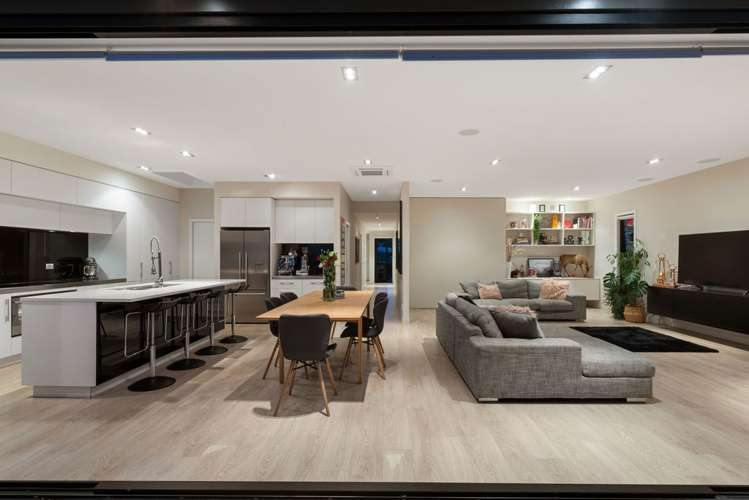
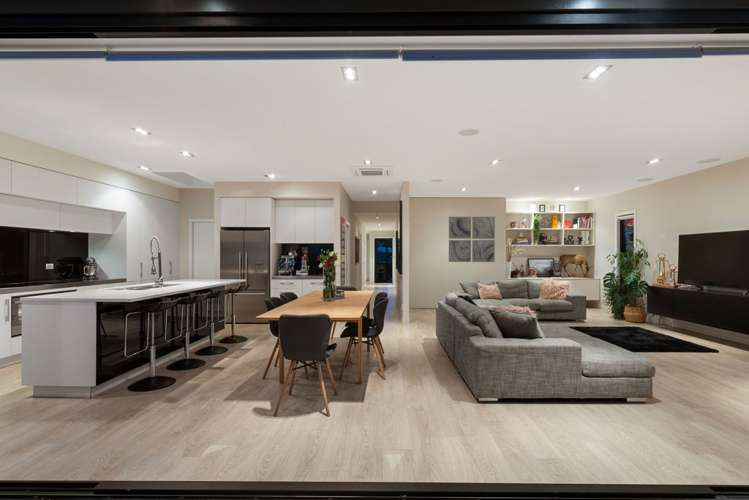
+ wall art [448,216,496,263]
